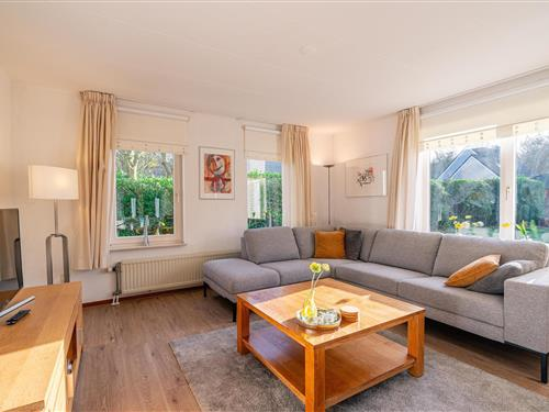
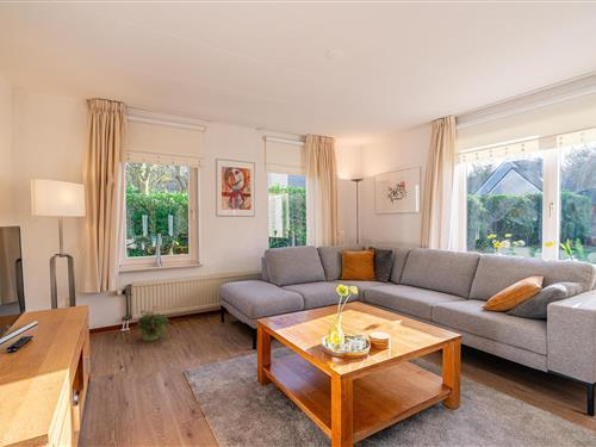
+ potted plant [136,305,172,342]
